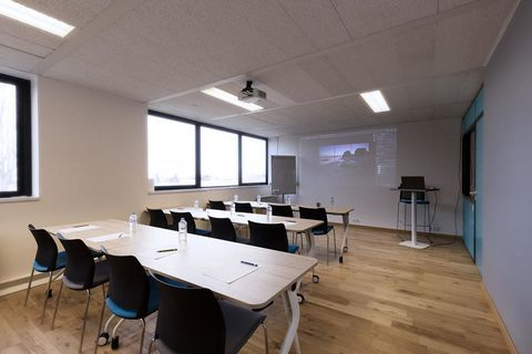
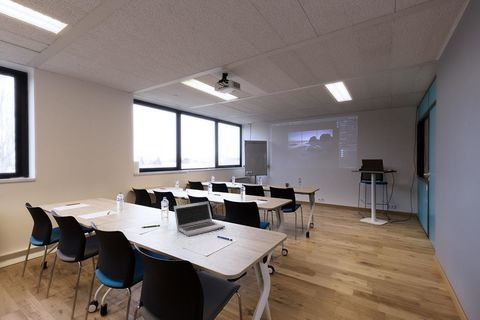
+ laptop [173,200,226,237]
